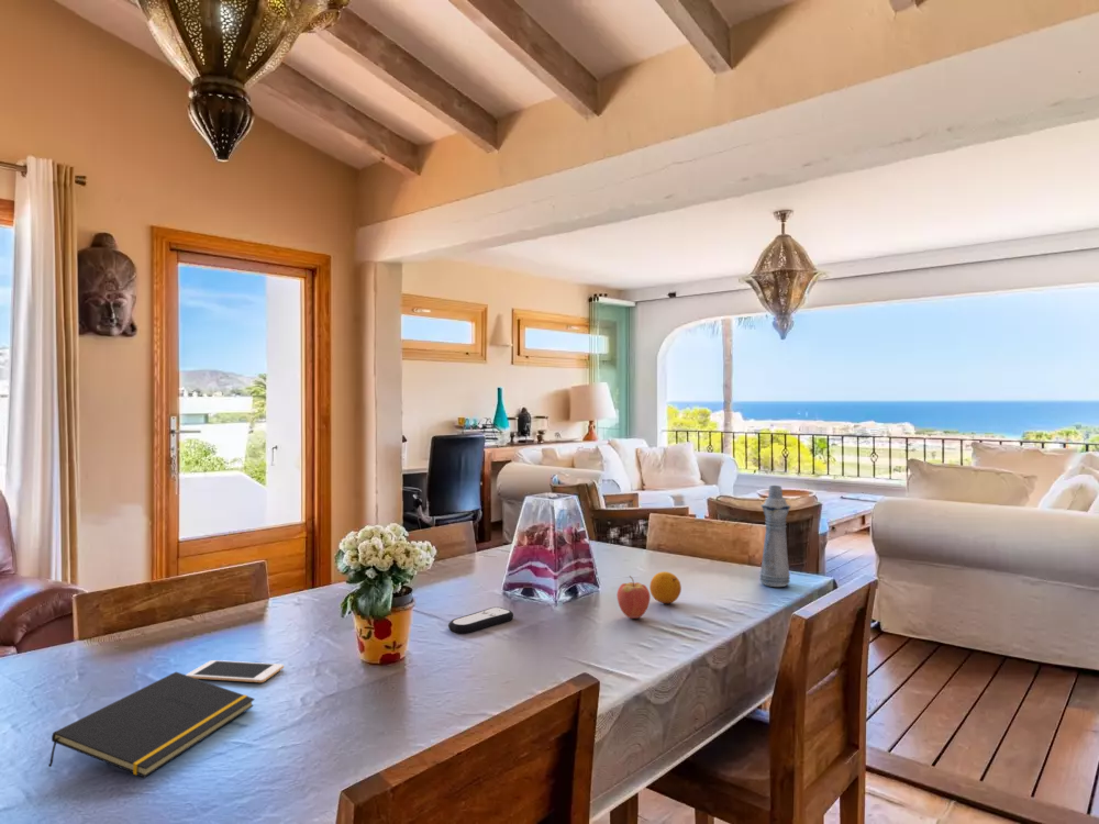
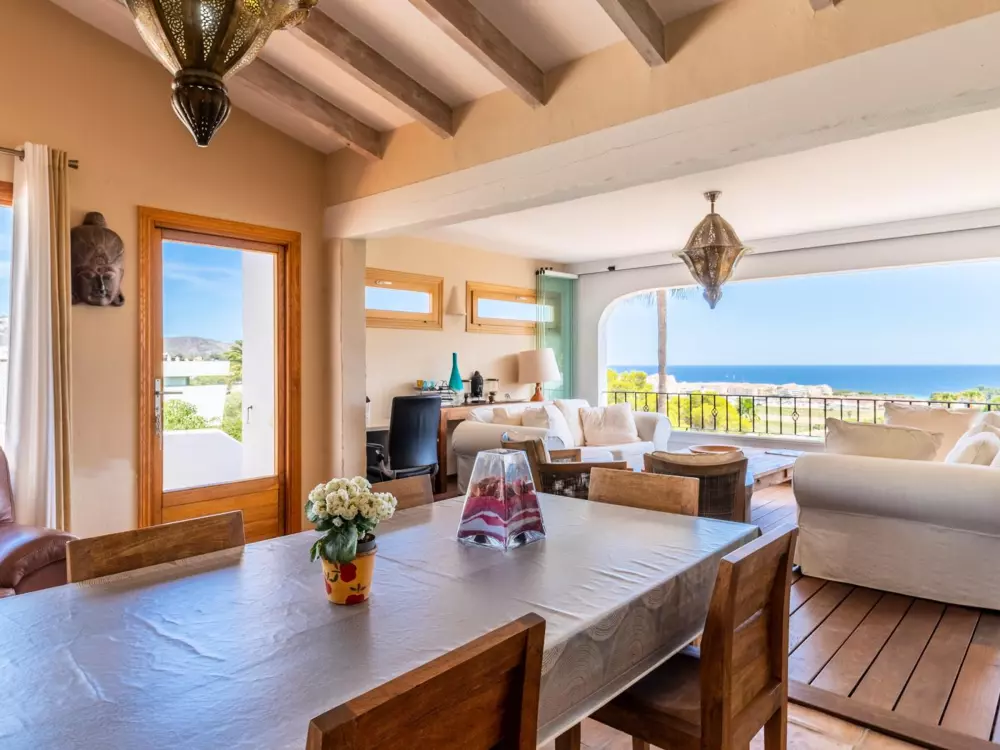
- cell phone [185,659,285,683]
- fruit [617,575,652,620]
- notepad [48,671,256,779]
- bottle [758,485,791,588]
- fruit [648,570,682,604]
- remote control [447,606,514,634]
